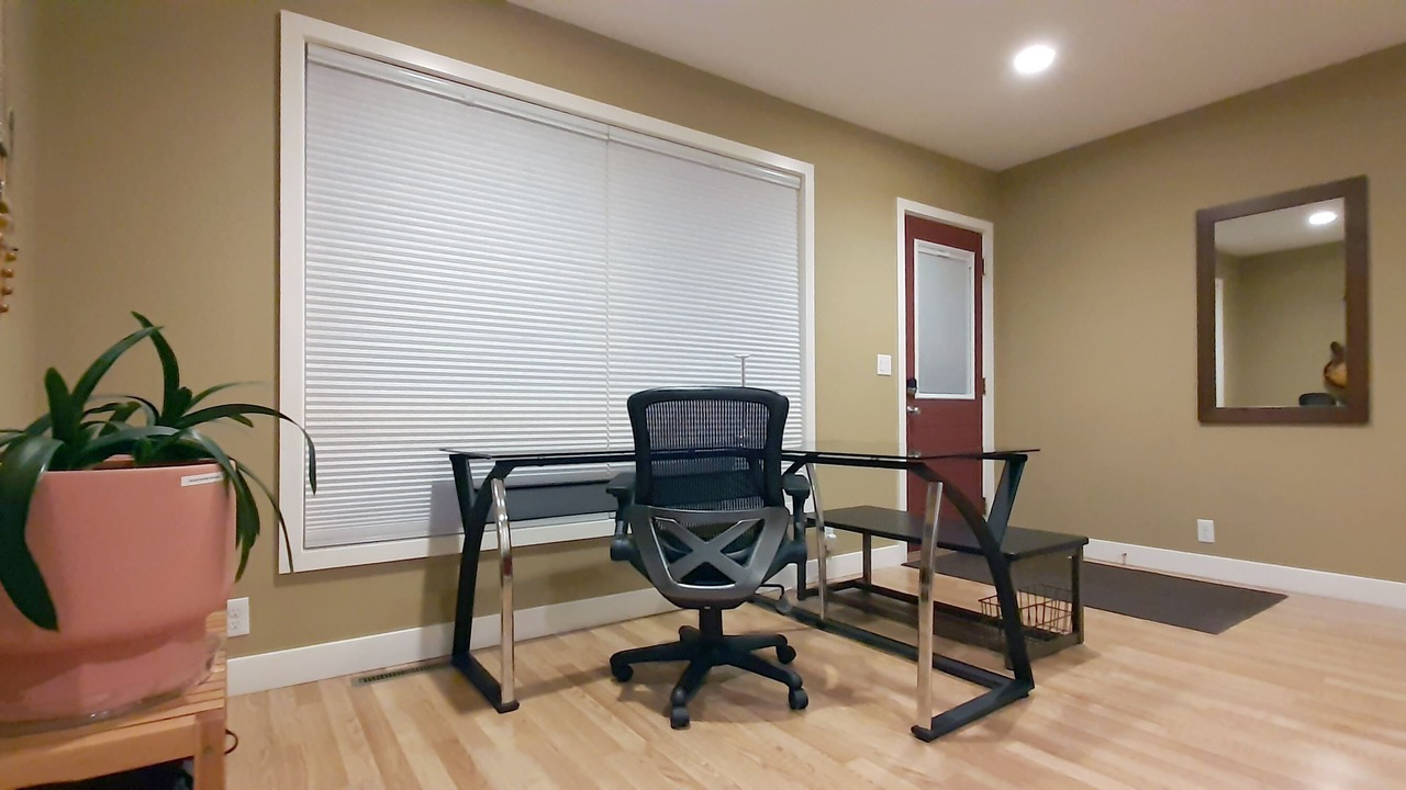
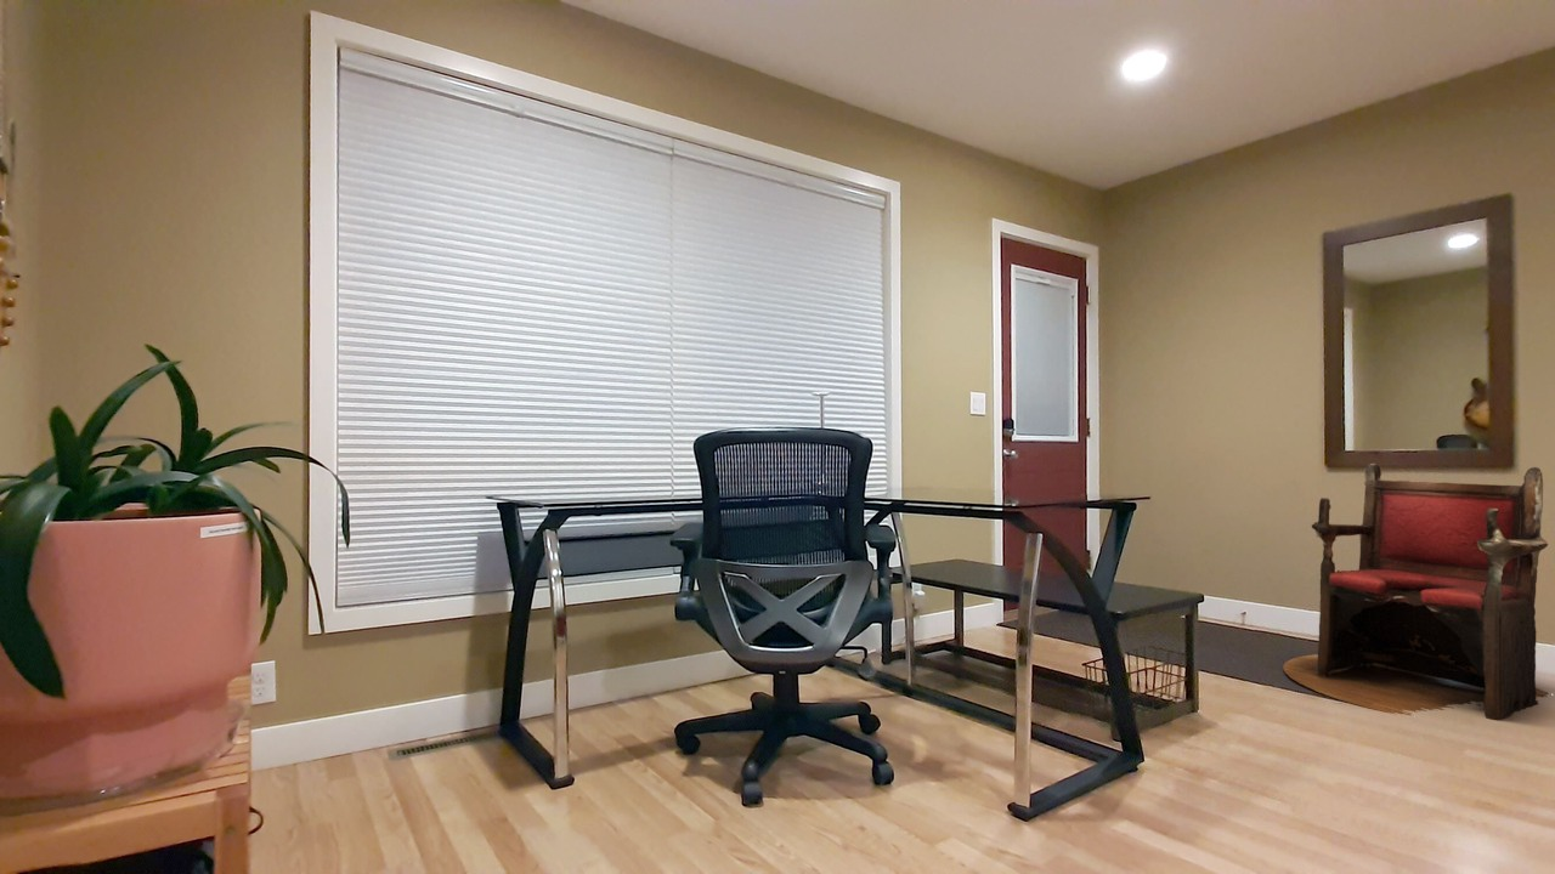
+ armchair [1283,462,1550,721]
